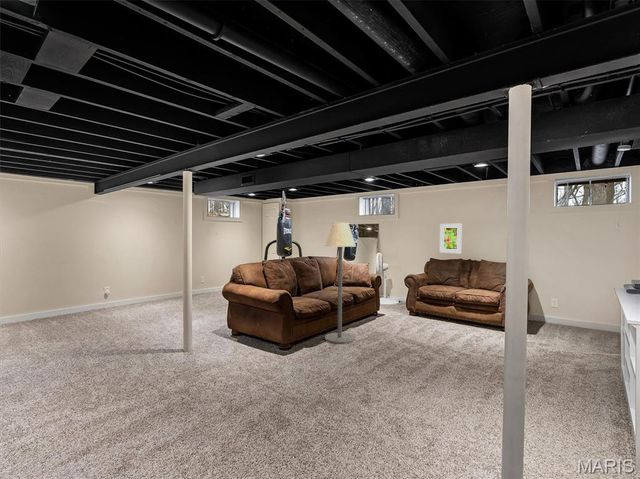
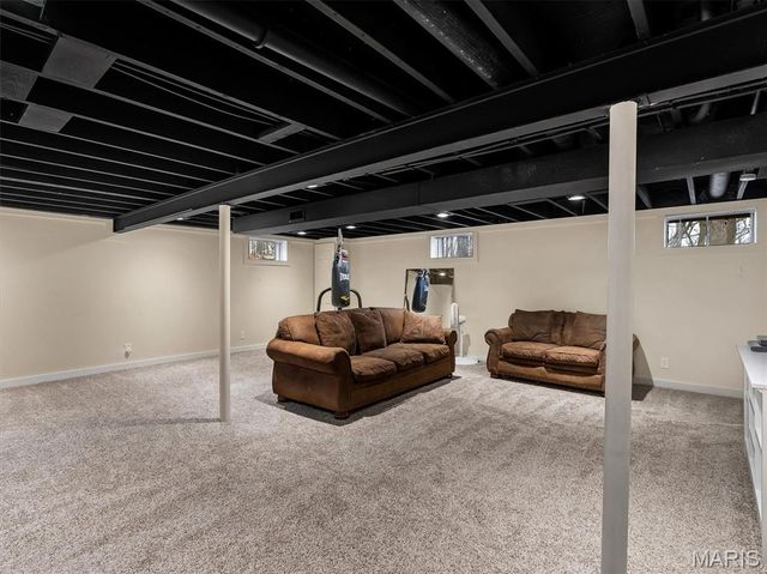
- floor lamp [324,222,357,344]
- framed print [439,223,462,254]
